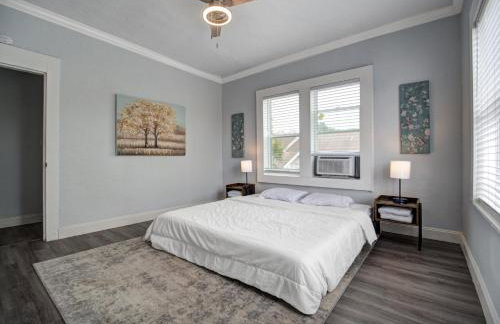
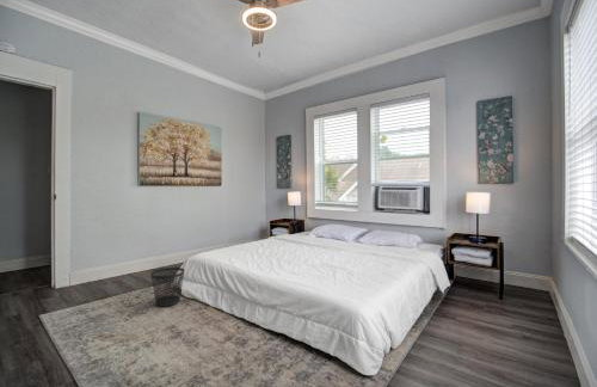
+ wastebasket [149,266,185,308]
